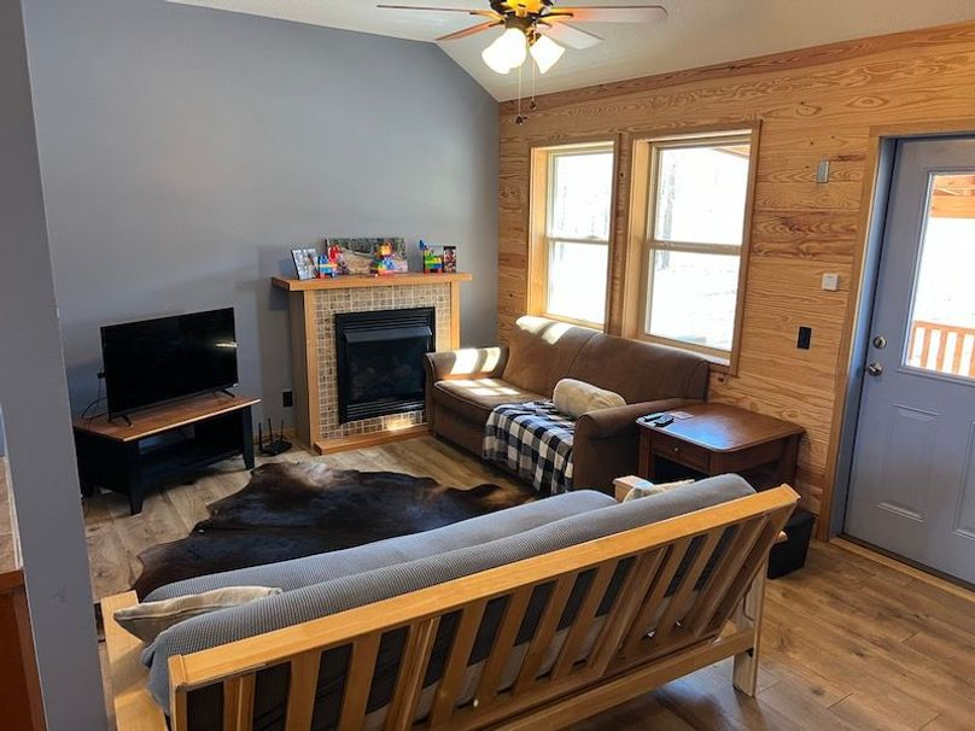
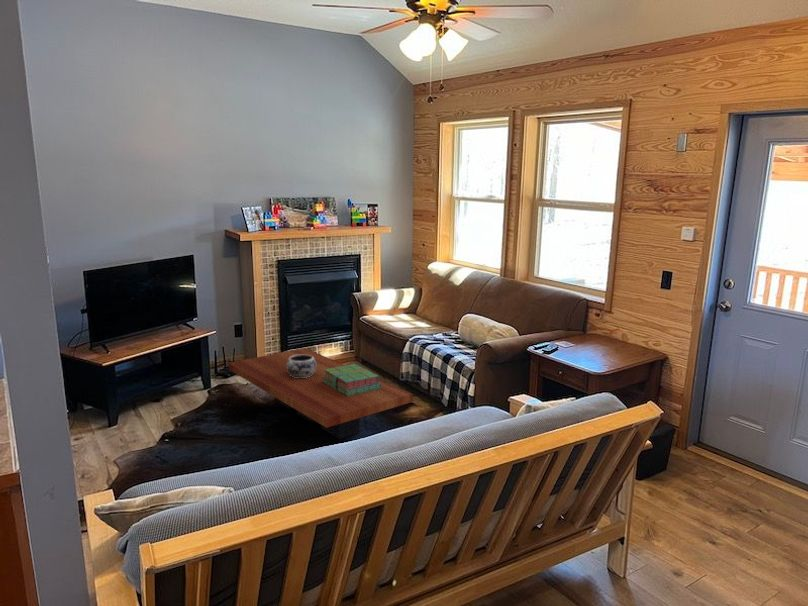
+ coffee table [228,347,414,440]
+ decorative bowl [287,355,316,378]
+ stack of books [322,363,381,396]
